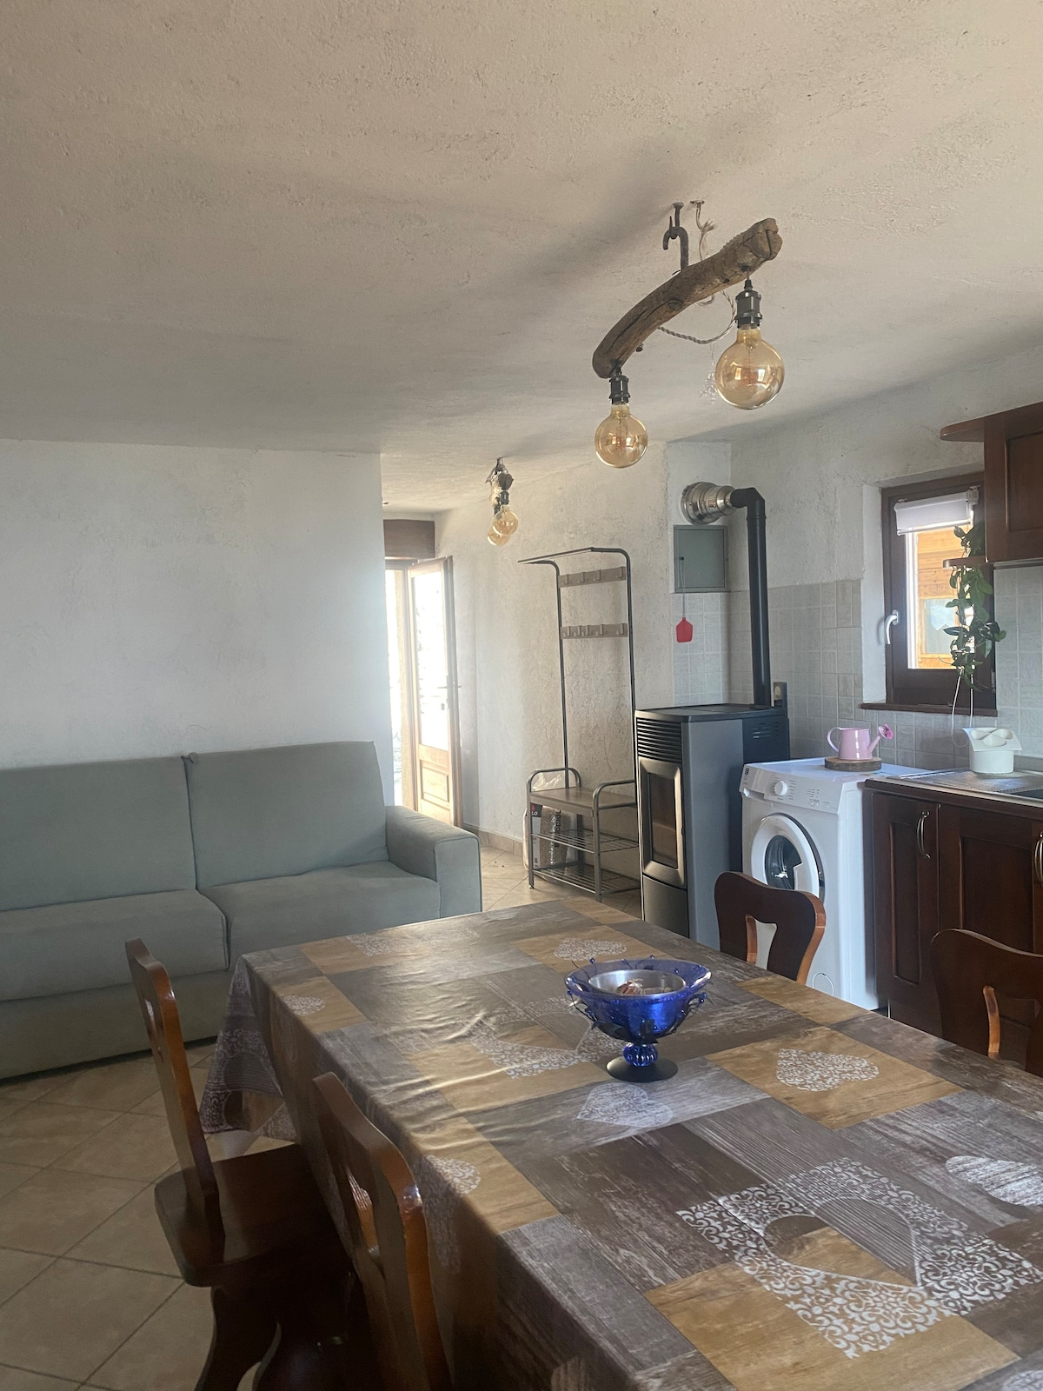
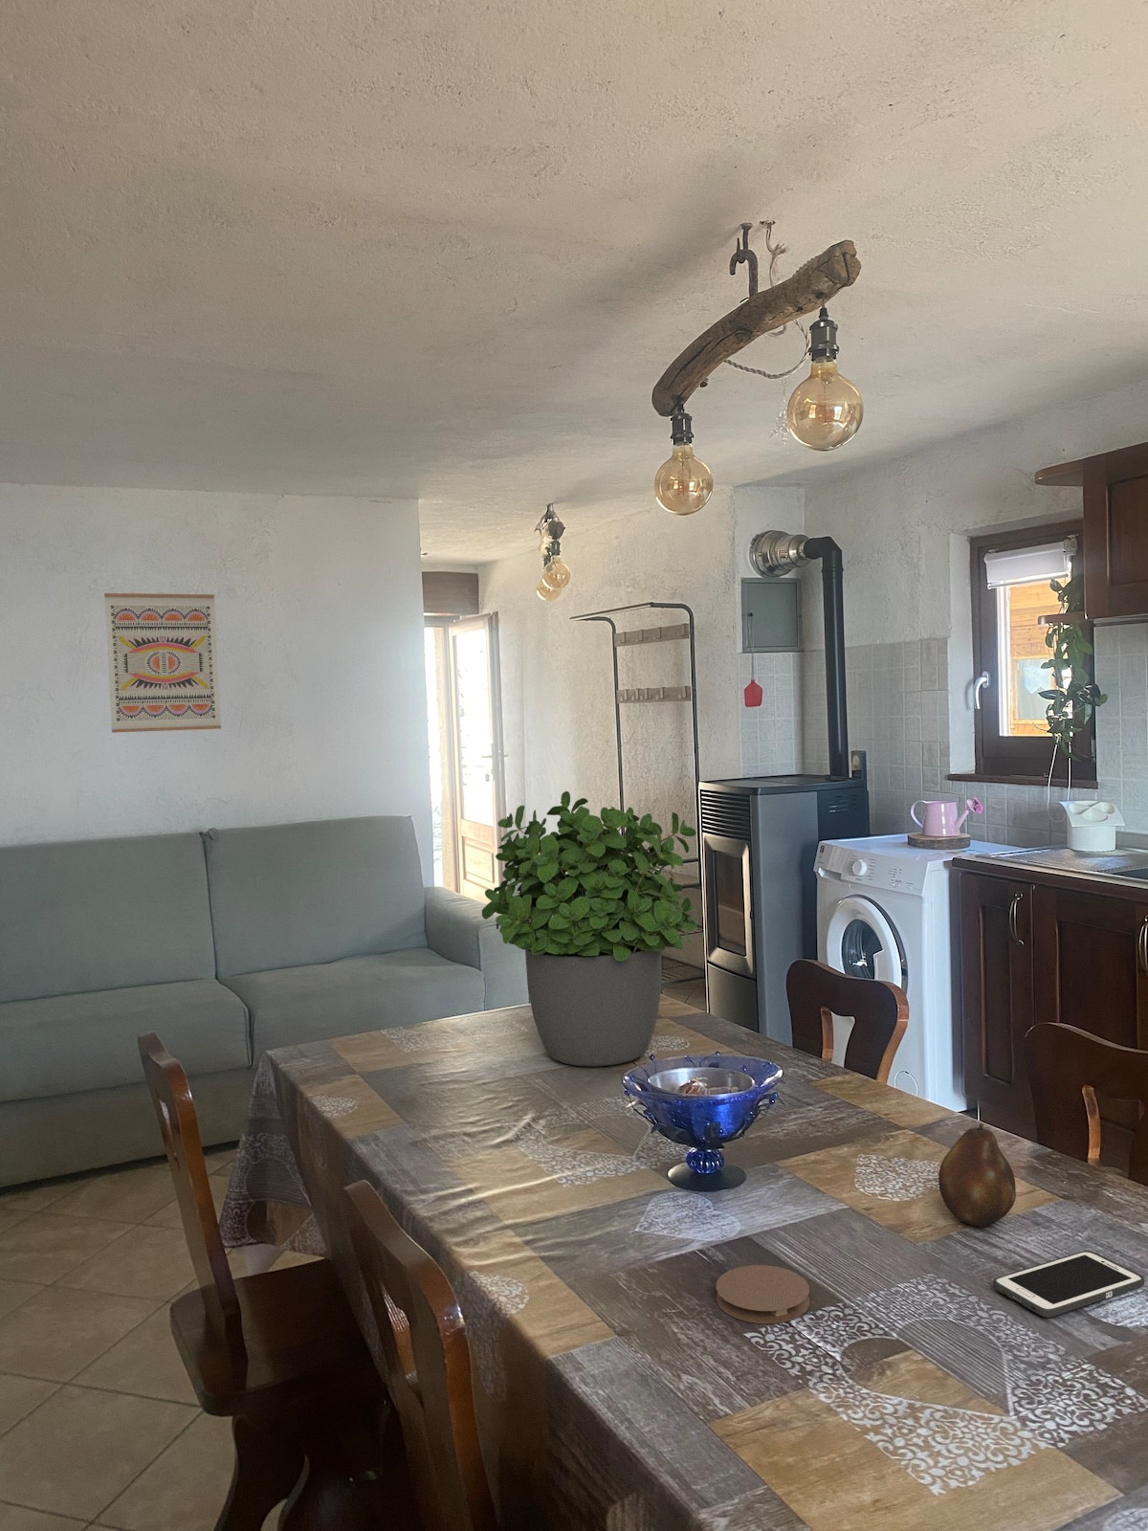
+ wall art [104,592,222,733]
+ fruit [937,1121,1017,1227]
+ potted plant [480,791,699,1067]
+ cell phone [992,1250,1146,1319]
+ coaster [715,1265,810,1325]
